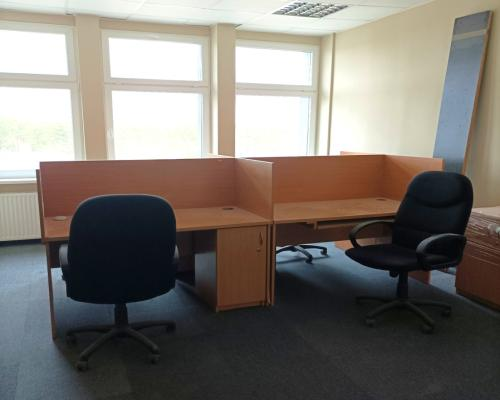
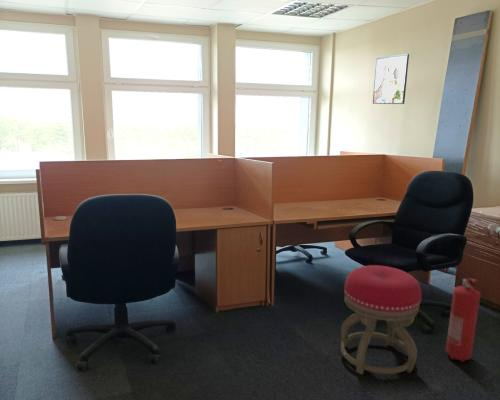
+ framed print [372,53,410,105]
+ stool [340,264,422,376]
+ fire extinguisher [445,277,481,363]
